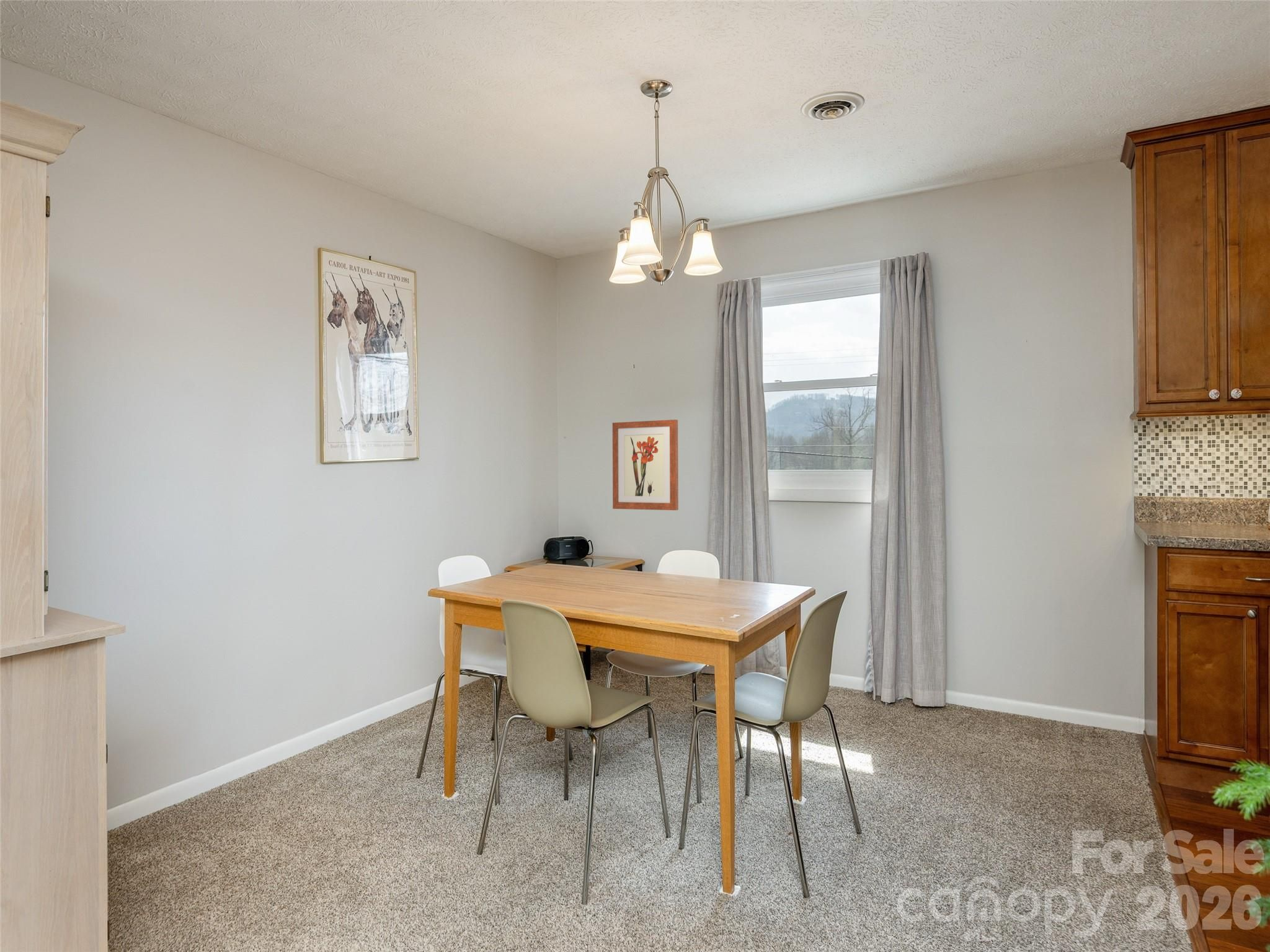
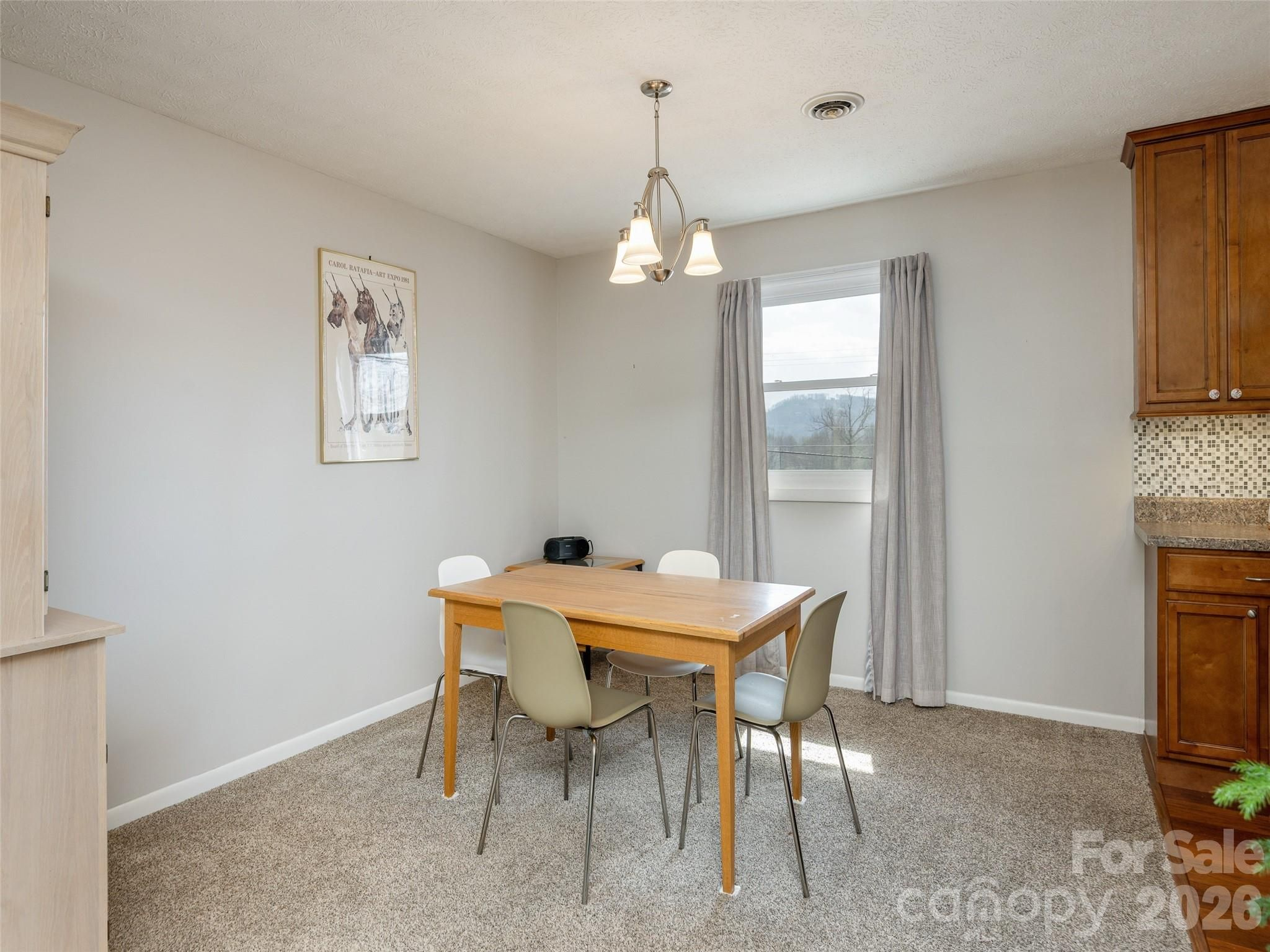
- wall art [612,419,679,511]
